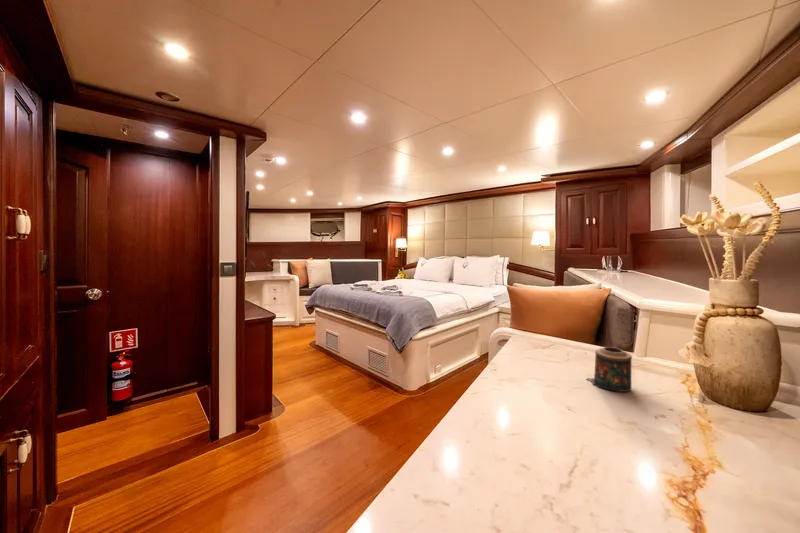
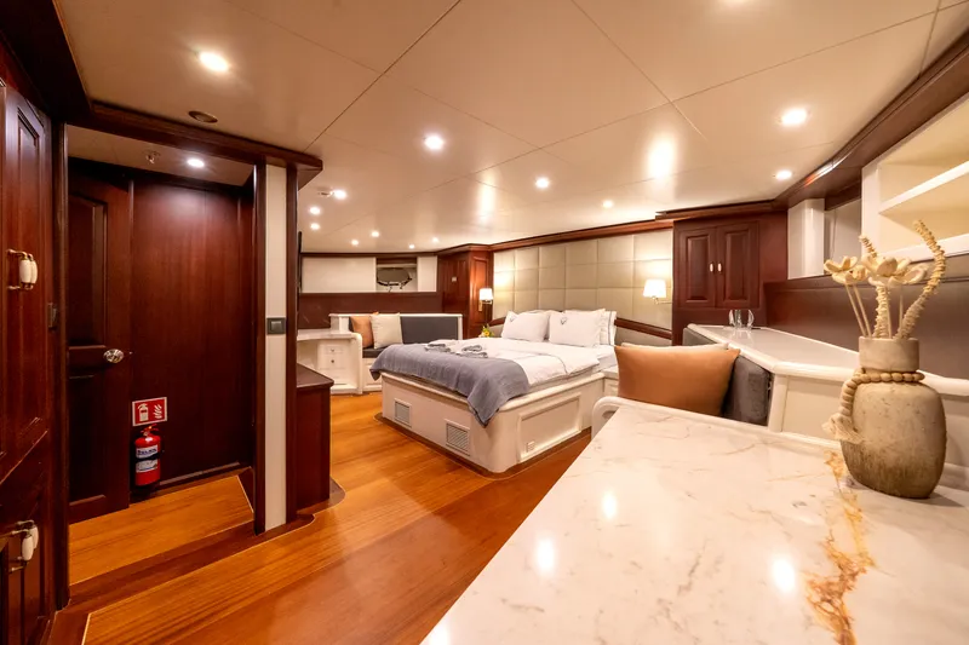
- candle [585,346,633,393]
